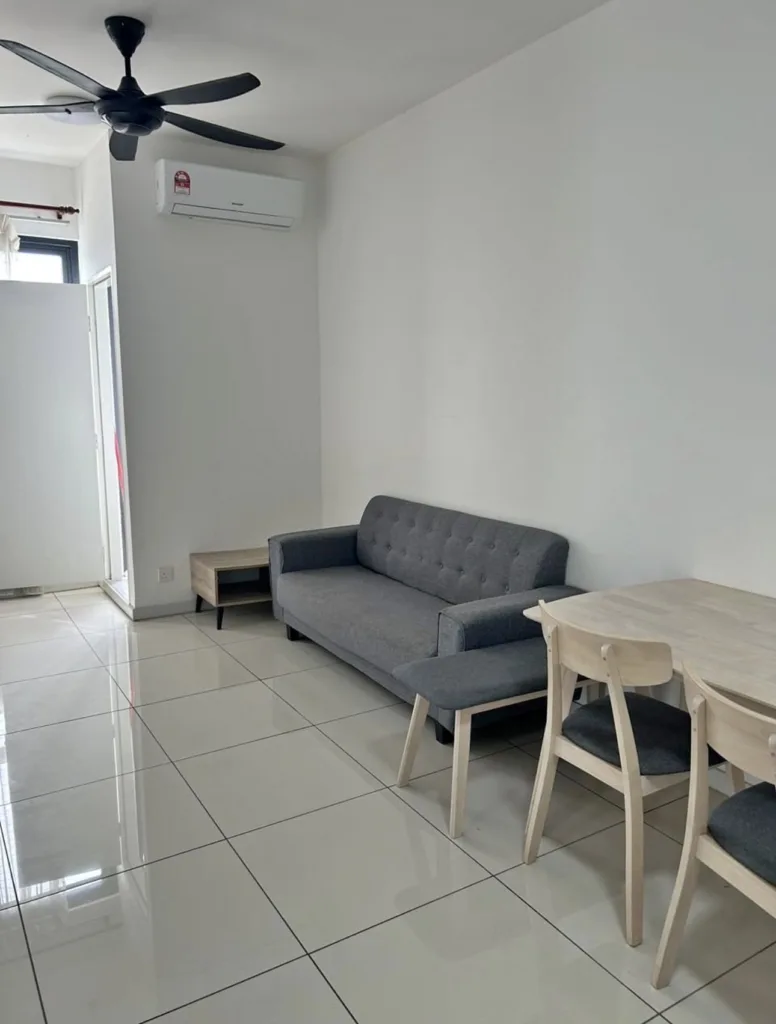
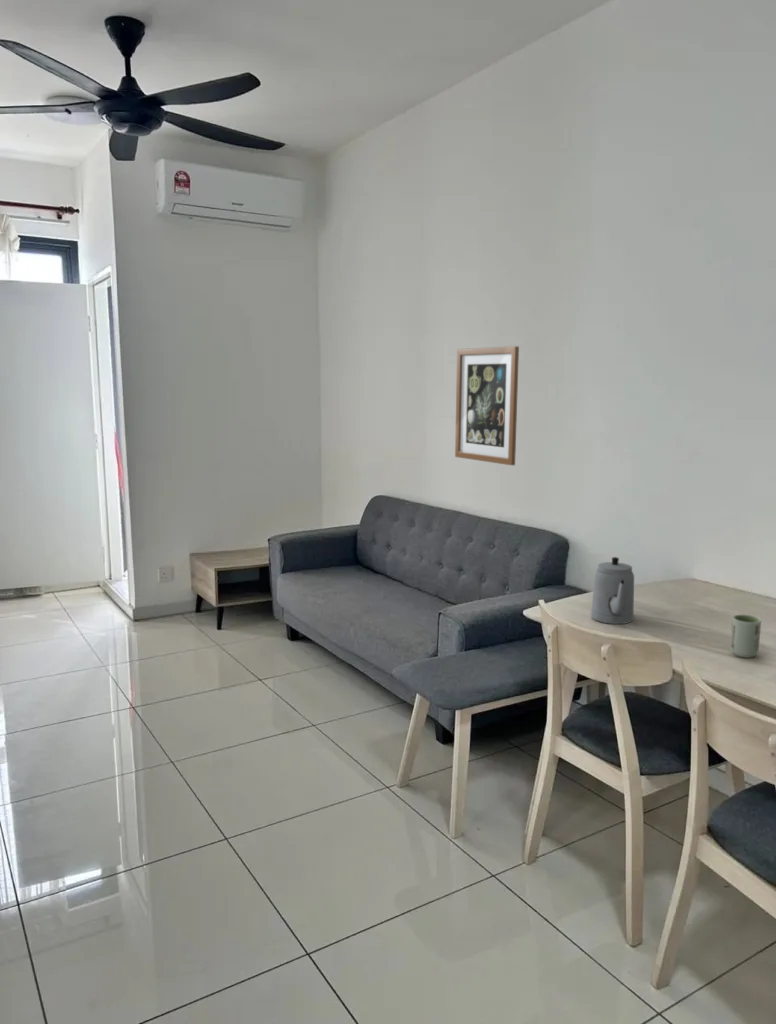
+ cup [729,614,762,659]
+ wall art [454,345,520,466]
+ teapot [590,556,635,625]
